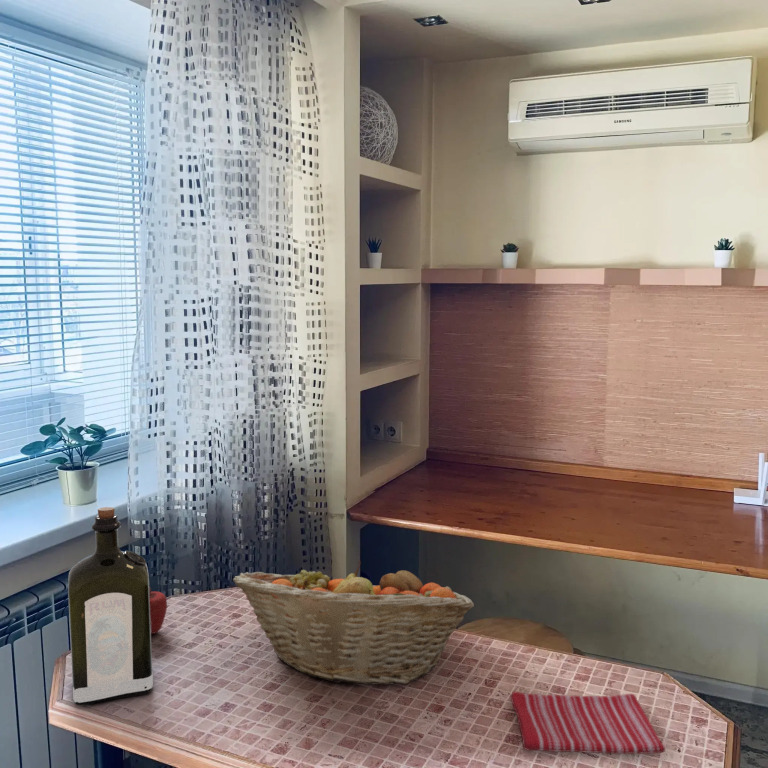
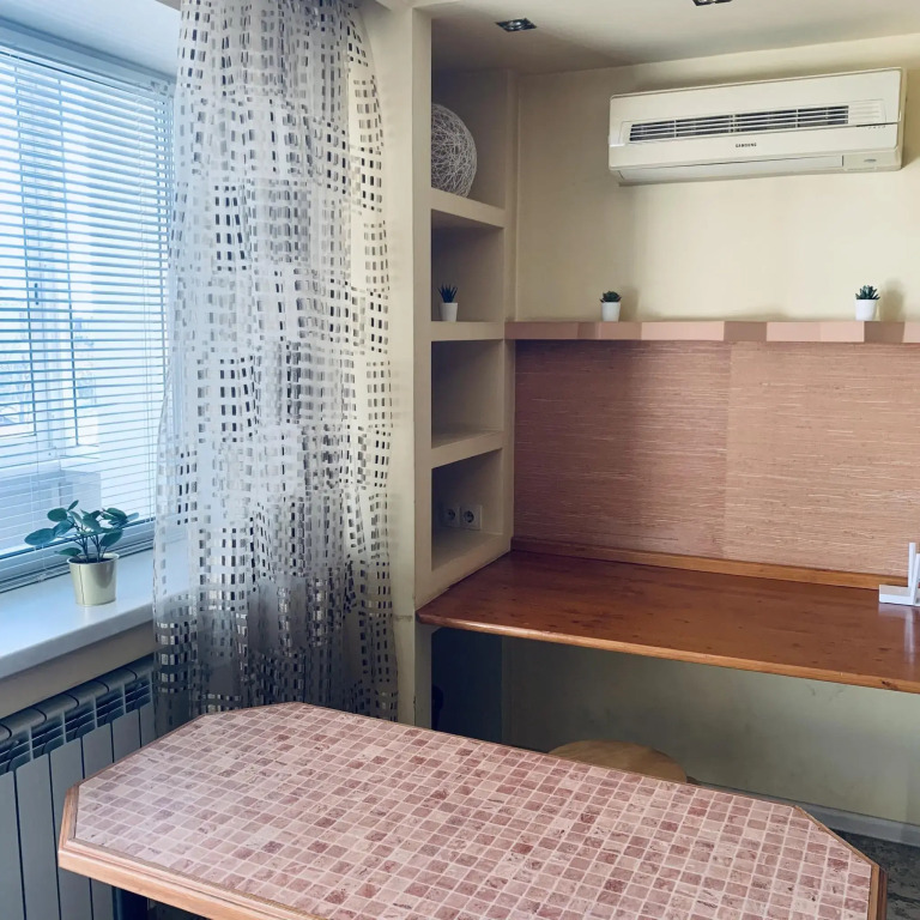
- dish towel [510,690,666,755]
- liquor [67,506,154,706]
- apple [149,587,168,635]
- fruit basket [232,560,475,686]
